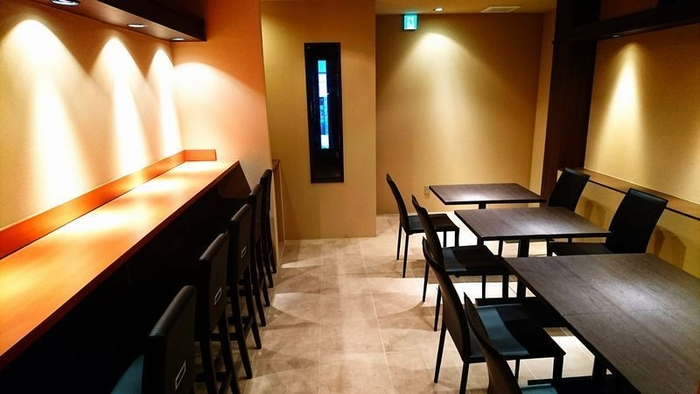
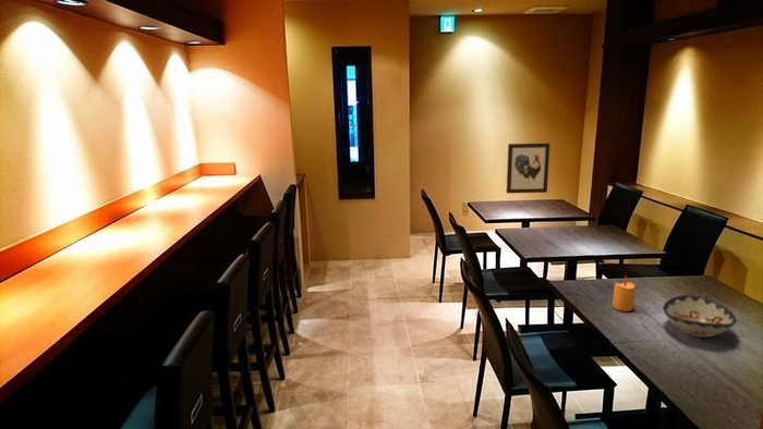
+ wall art [506,143,550,194]
+ decorative bowl [662,294,738,339]
+ candle [611,274,637,312]
